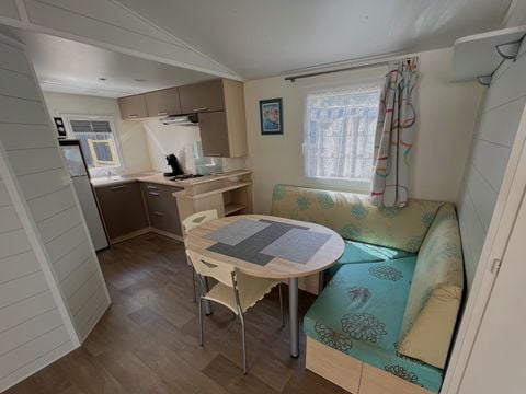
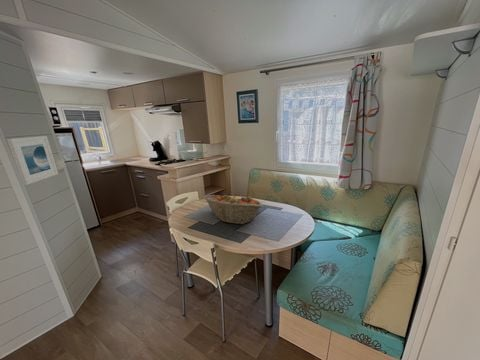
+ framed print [6,135,59,186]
+ fruit basket [202,194,263,225]
